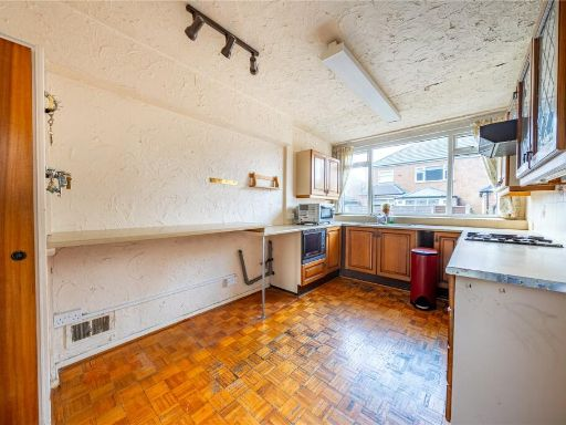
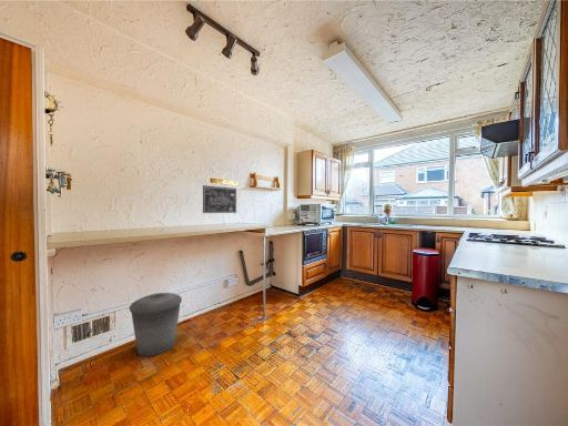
+ wall art [202,184,237,214]
+ trash can [128,292,183,357]
